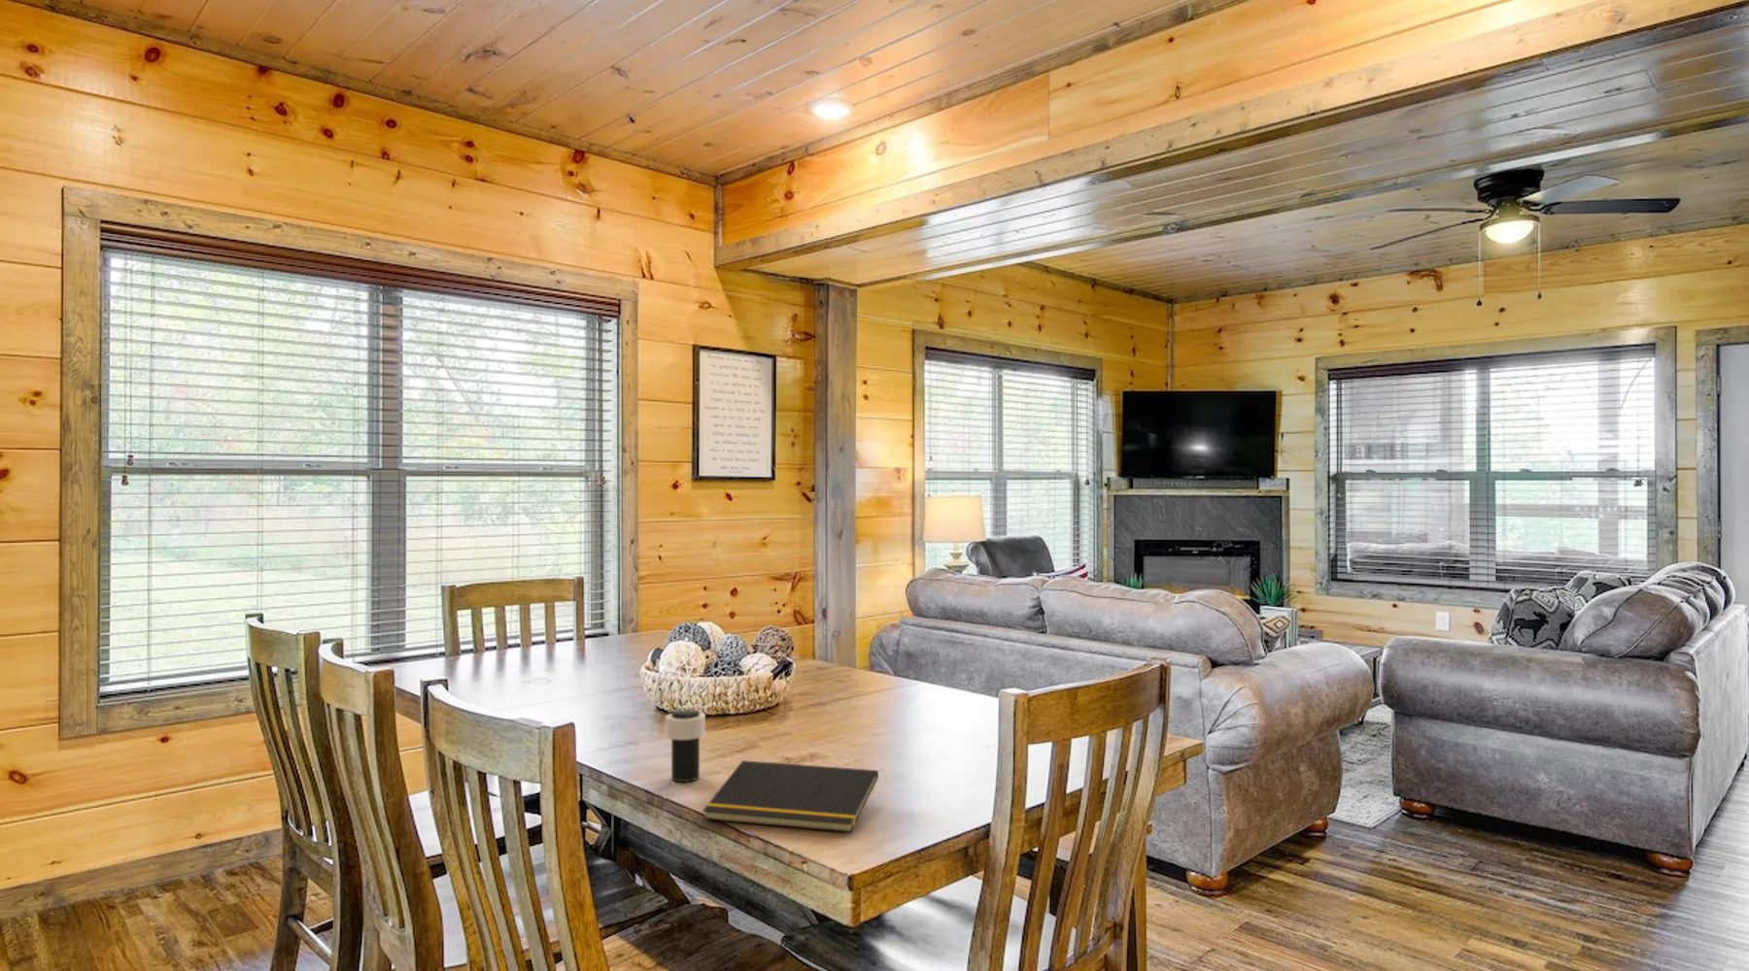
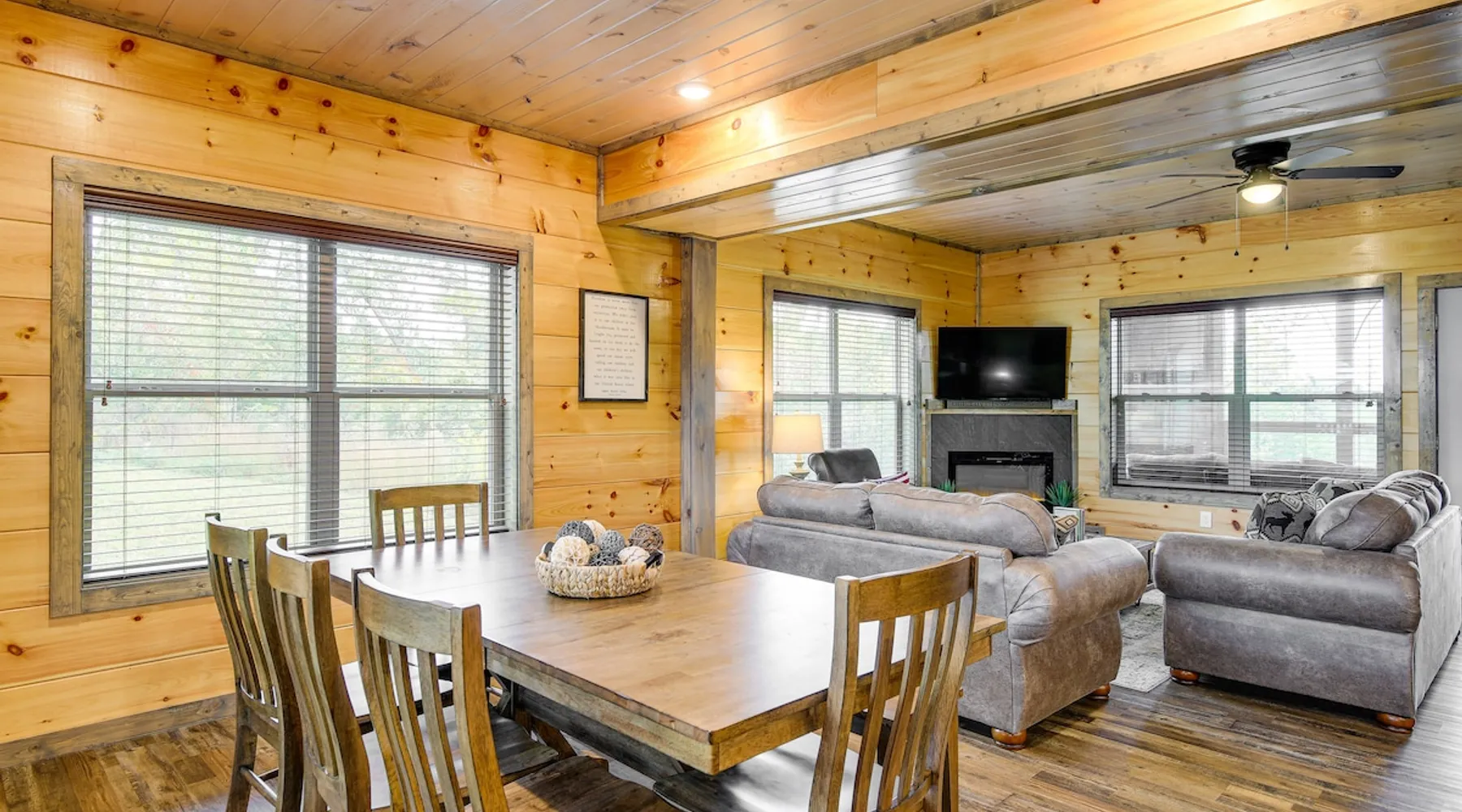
- cup [665,709,706,782]
- notepad [701,759,879,833]
